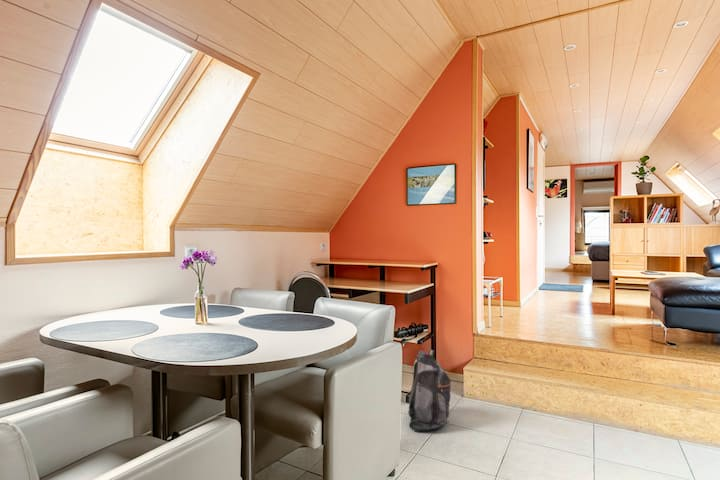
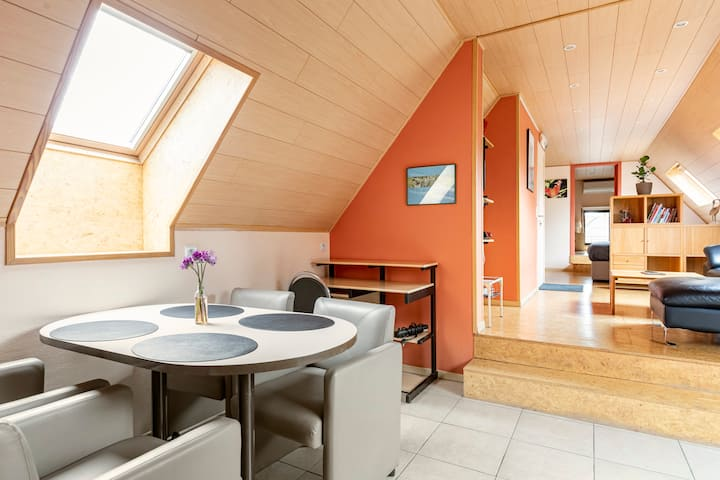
- backpack [407,348,452,433]
